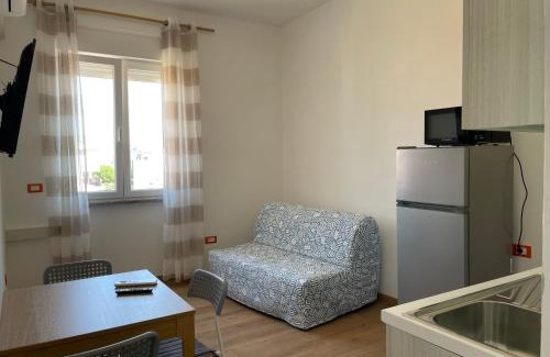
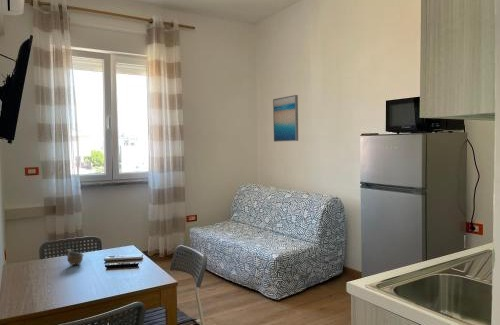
+ cup [64,248,85,266]
+ wall art [272,94,299,143]
